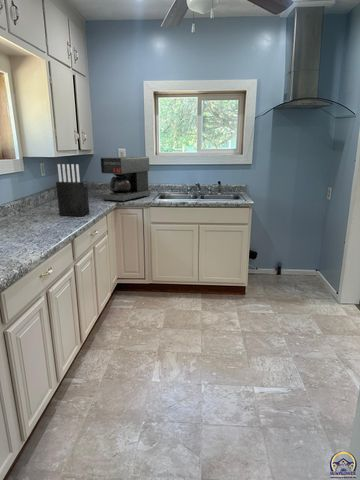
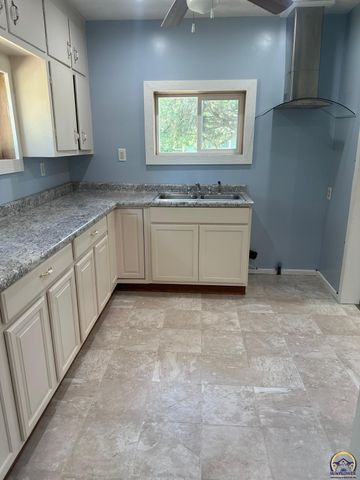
- knife block [55,163,90,217]
- coffee maker [99,156,152,203]
